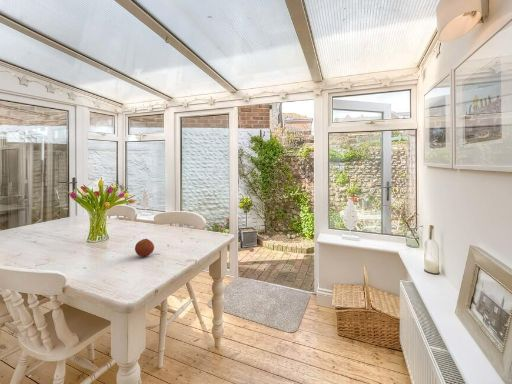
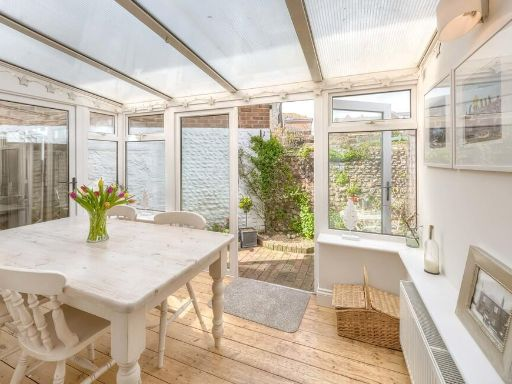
- fruit [134,238,155,257]
